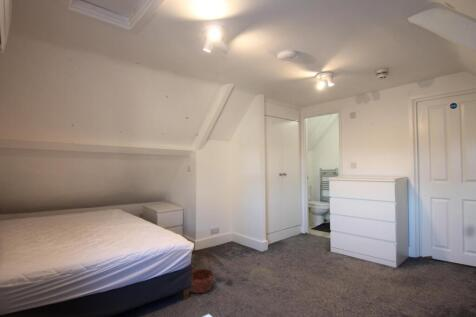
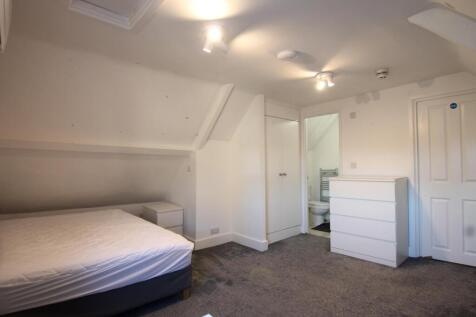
- basket [189,250,215,294]
